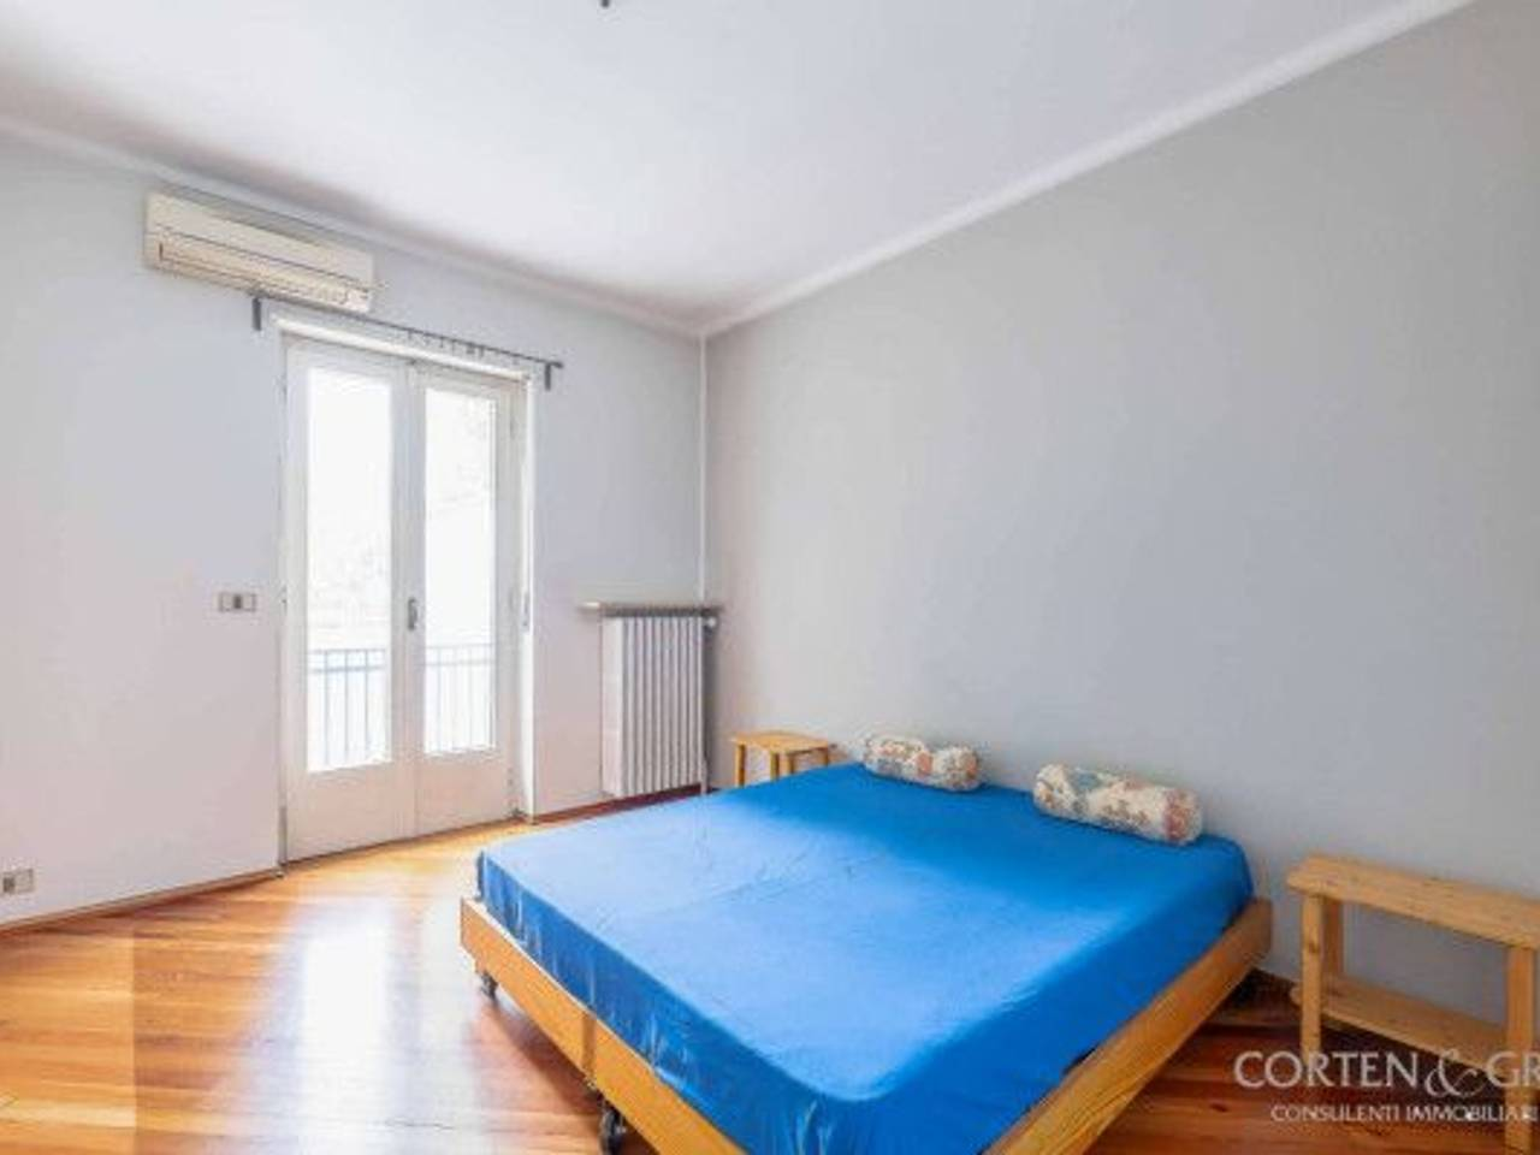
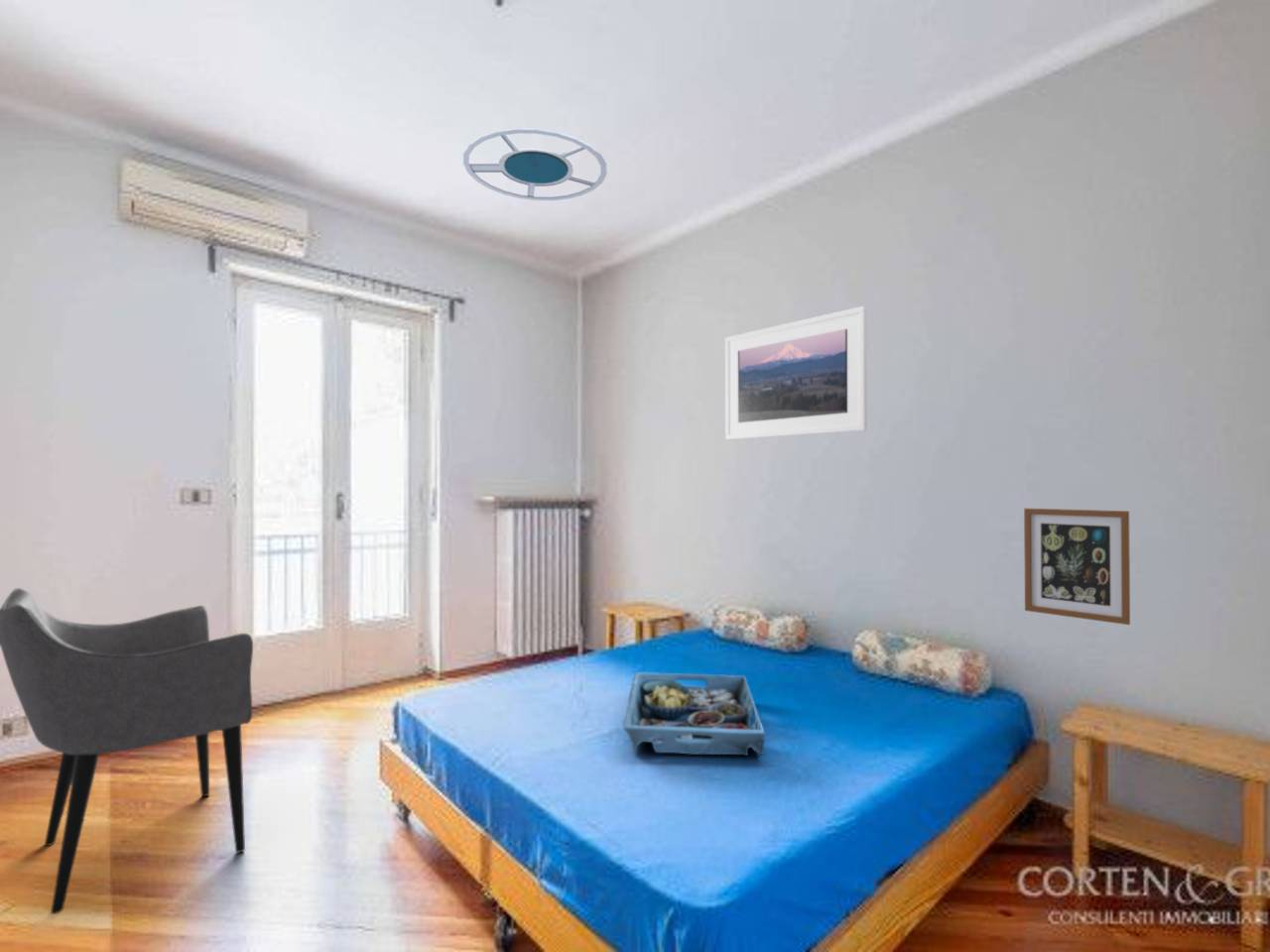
+ ceiling lamp [462,127,608,201]
+ serving tray [622,671,766,758]
+ armchair [0,587,254,915]
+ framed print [724,305,868,440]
+ wall art [1023,508,1131,626]
